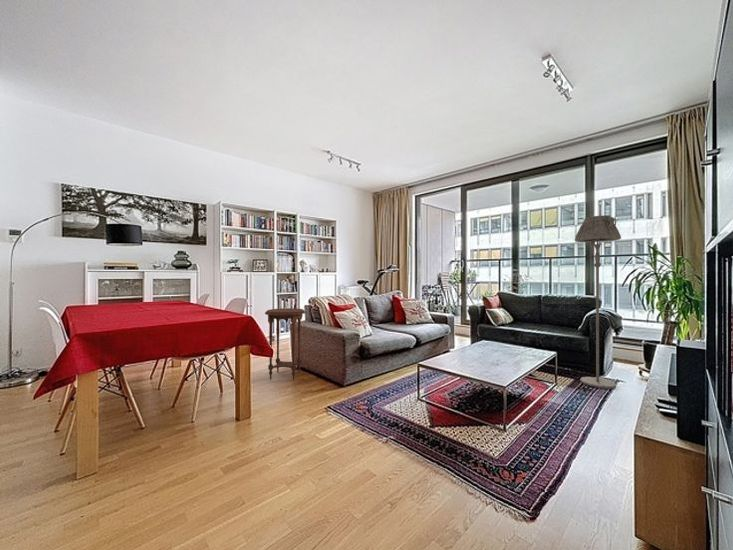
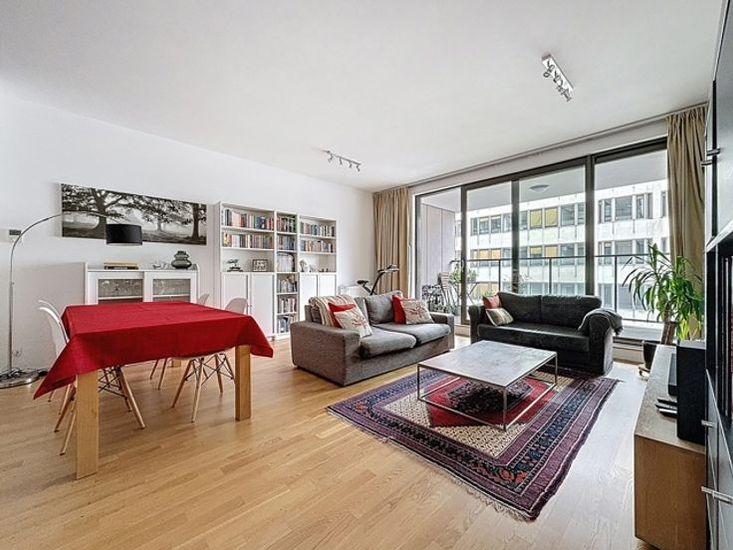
- side table [264,307,307,381]
- floor lamp [574,215,622,389]
